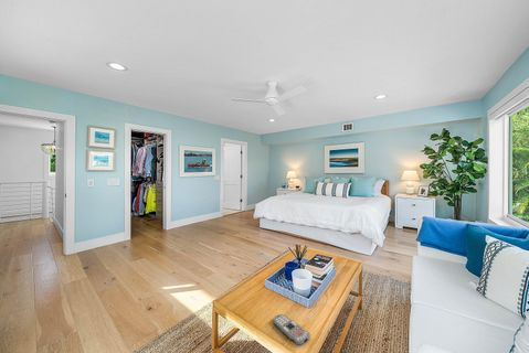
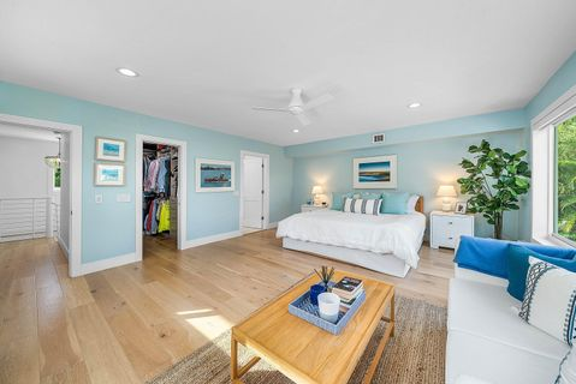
- remote control [272,313,311,346]
